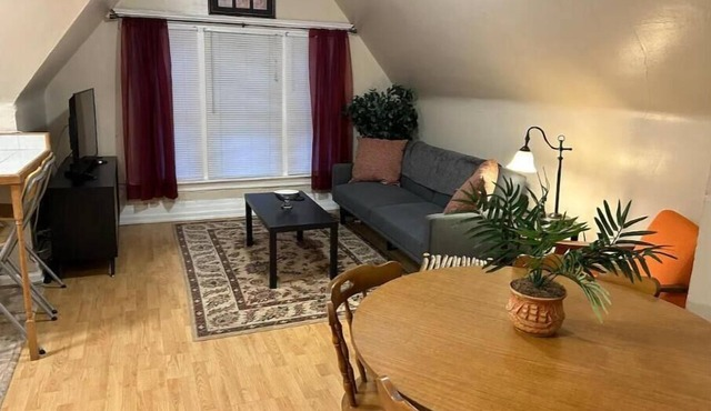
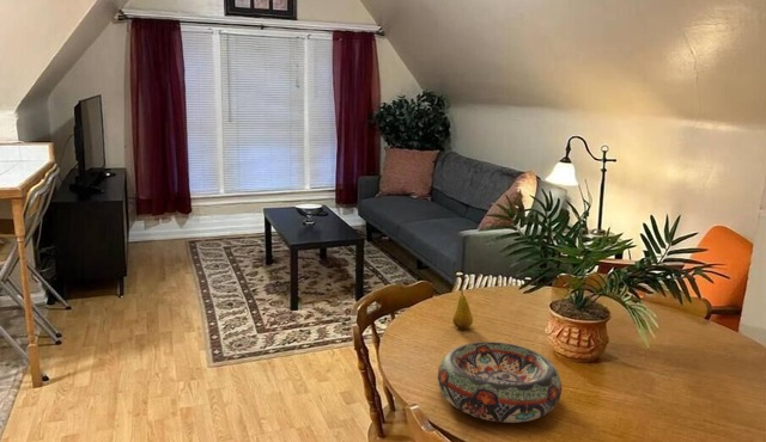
+ fruit [451,288,474,330]
+ decorative bowl [437,340,563,424]
